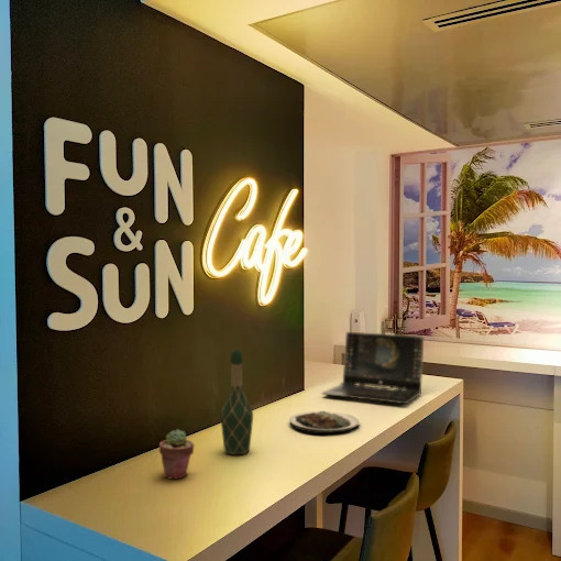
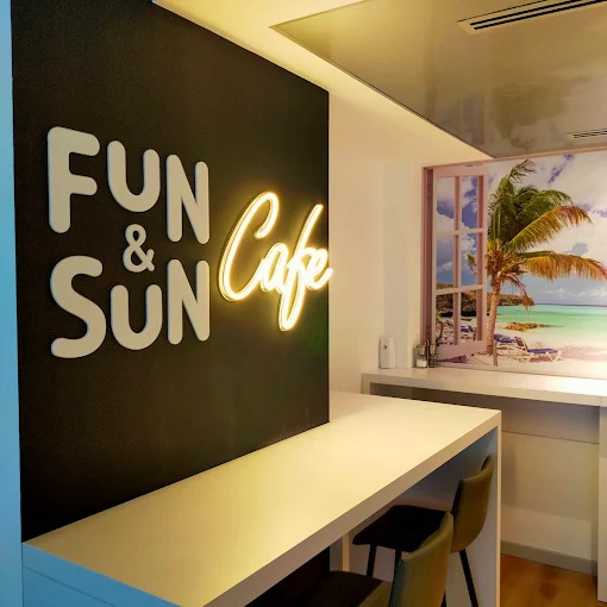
- laptop [320,331,426,405]
- wine bottle [219,349,254,455]
- potted succulent [158,428,195,480]
- plate [288,409,360,435]
